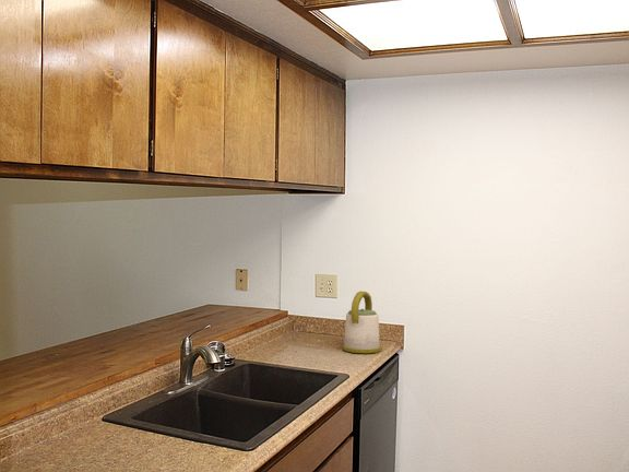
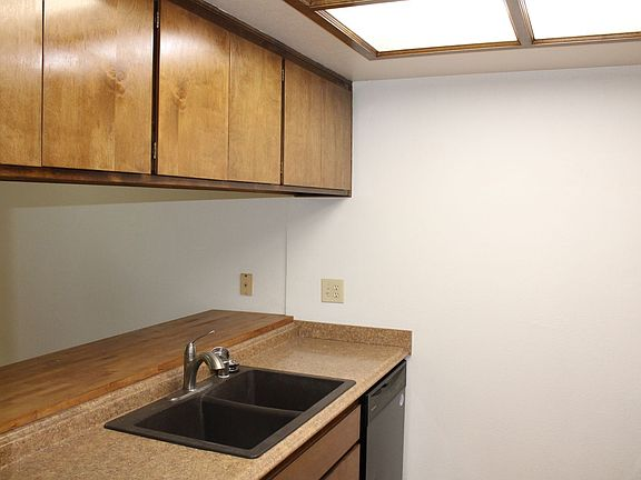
- kettle [341,291,382,354]
